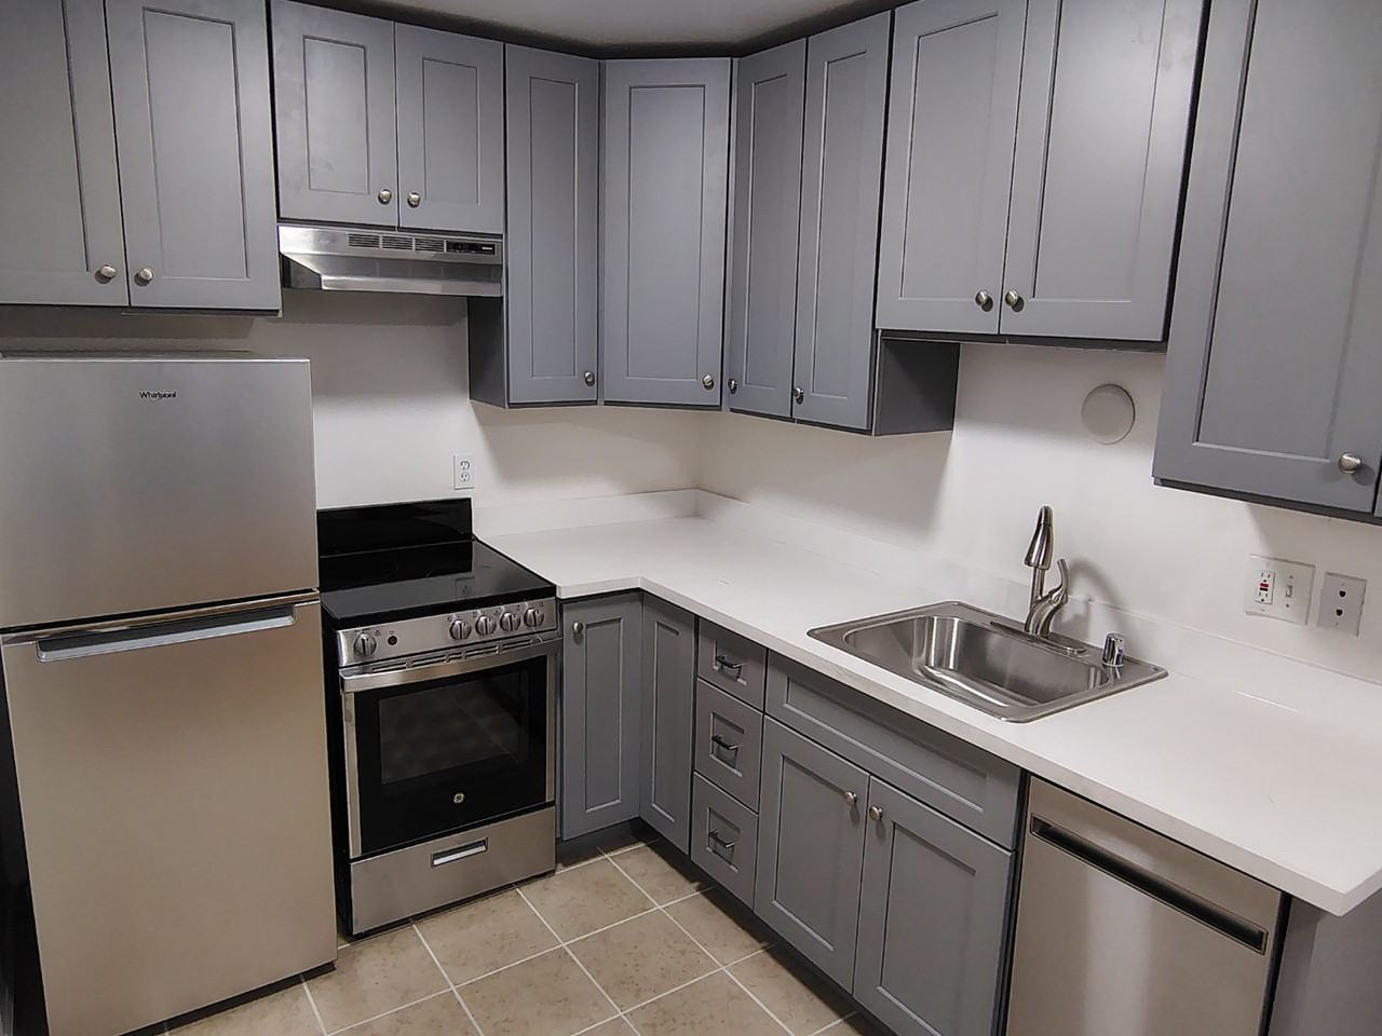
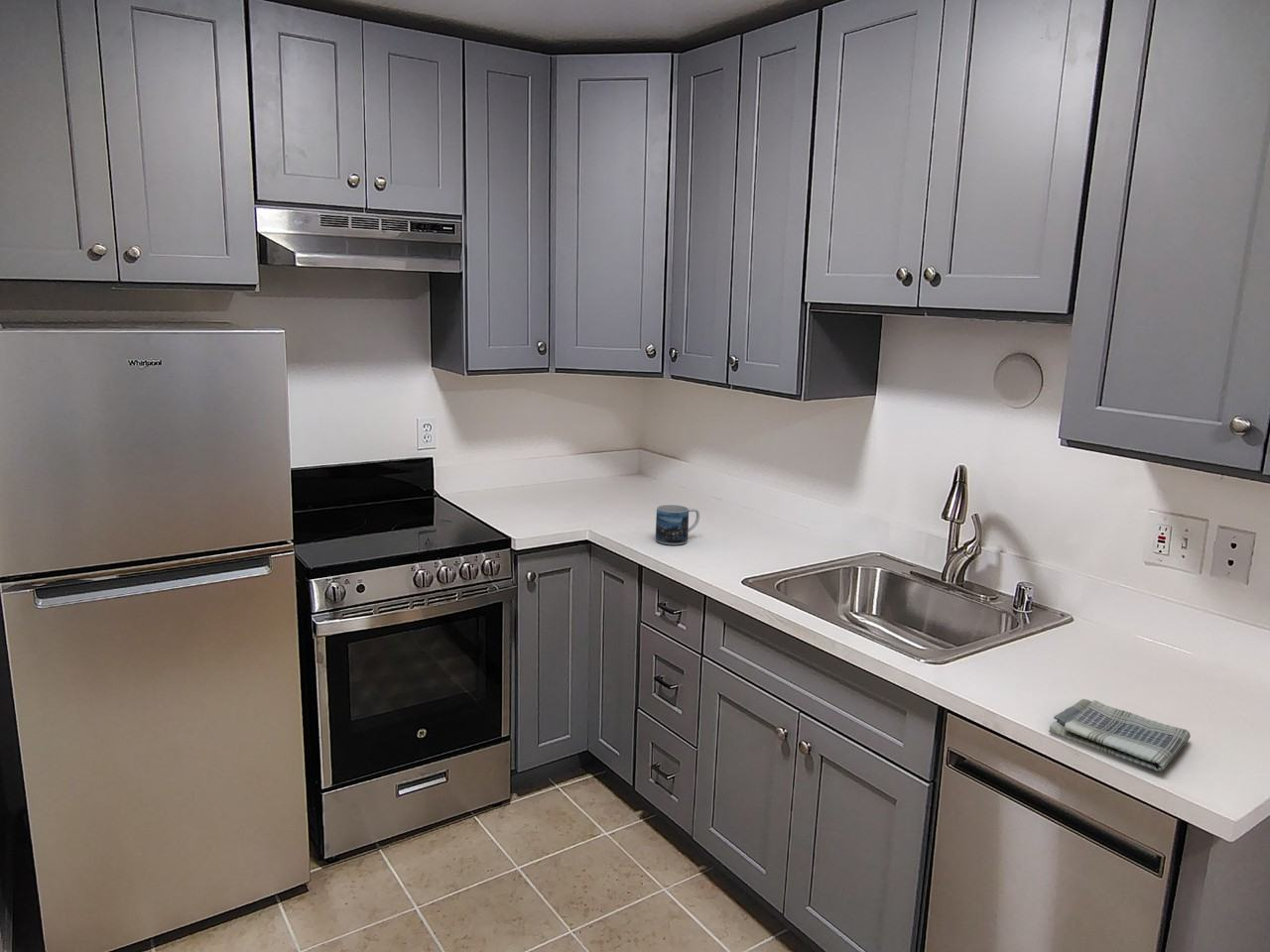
+ dish towel [1048,698,1192,773]
+ mug [655,504,700,546]
